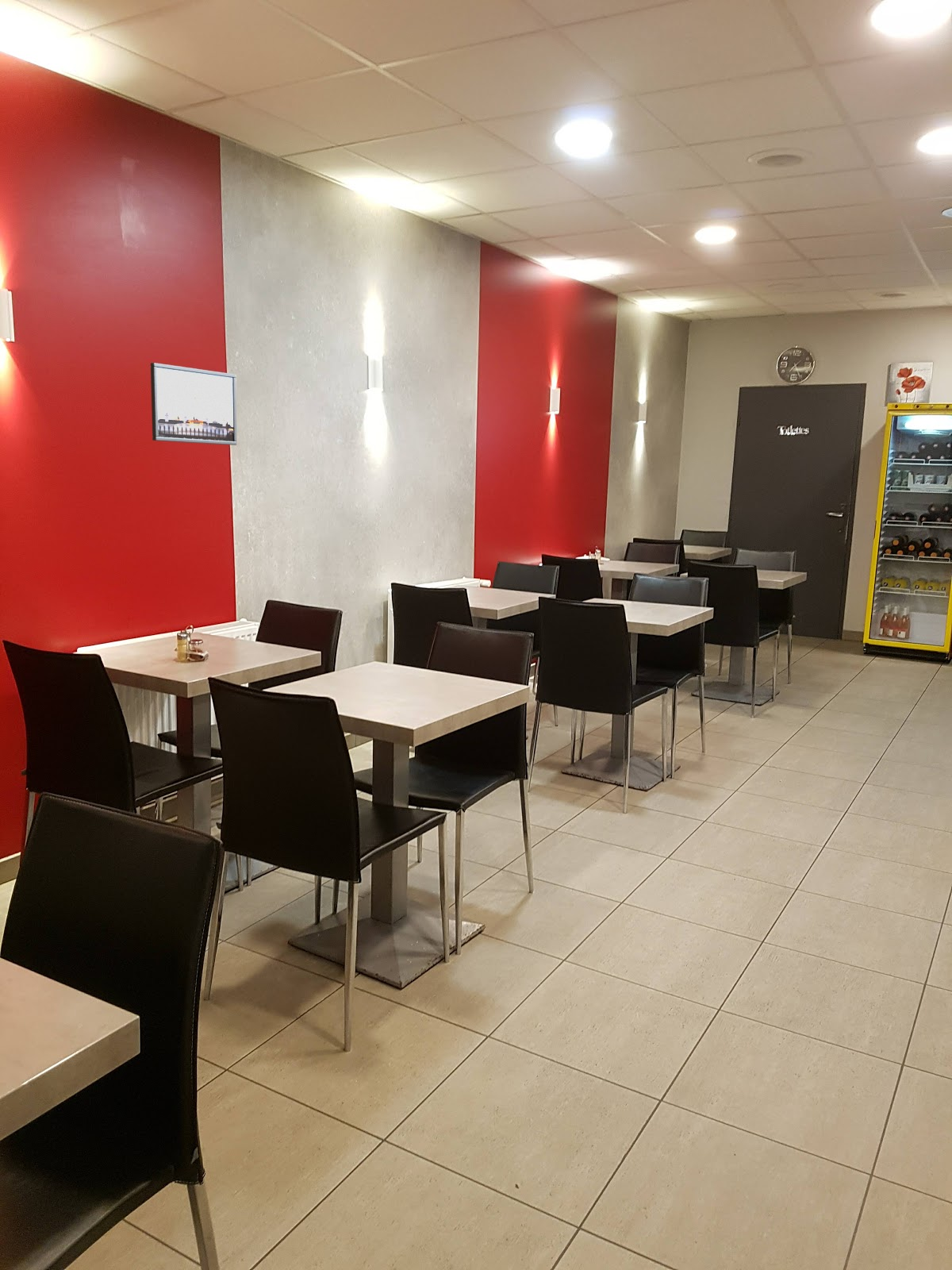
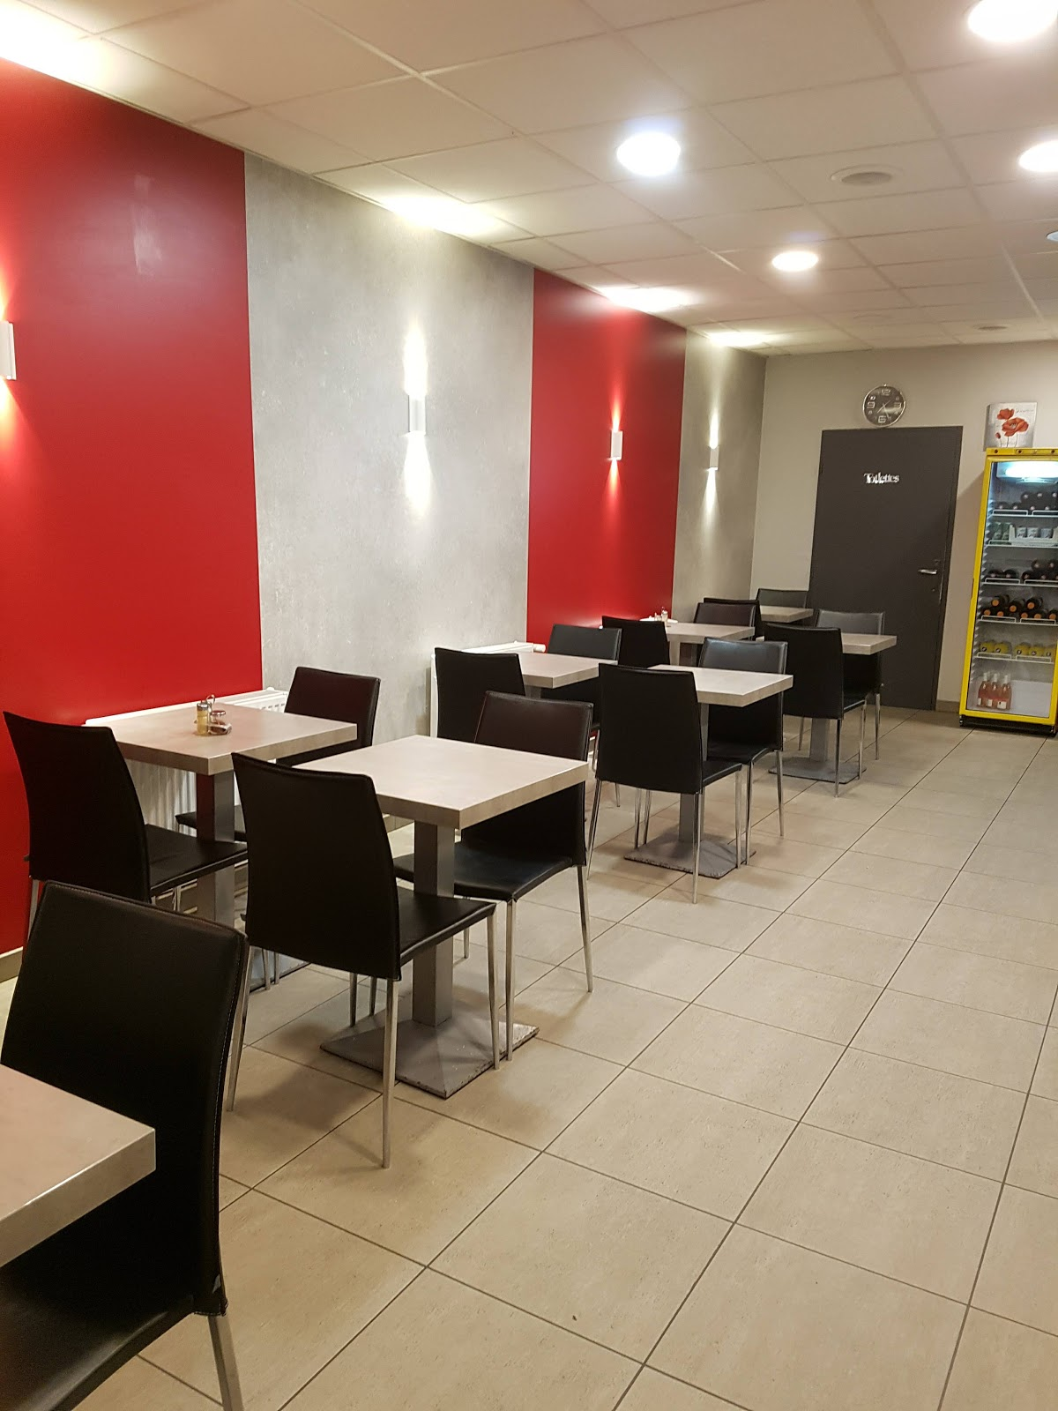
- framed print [150,362,237,446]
